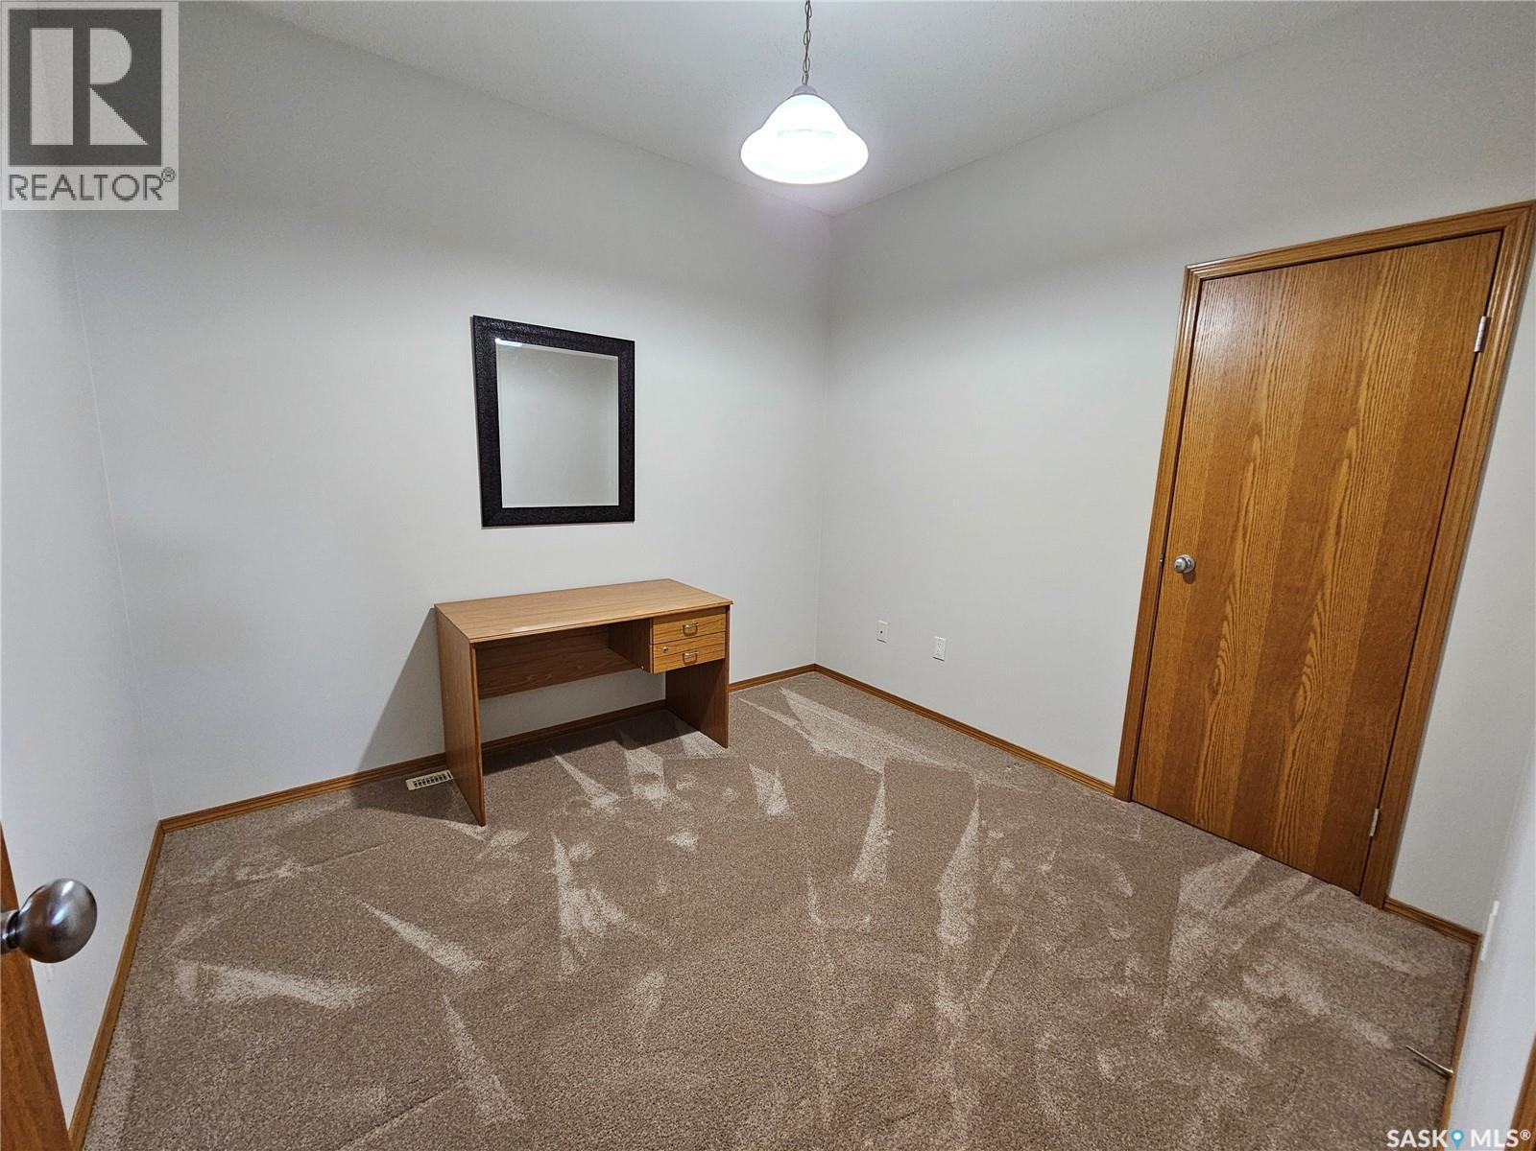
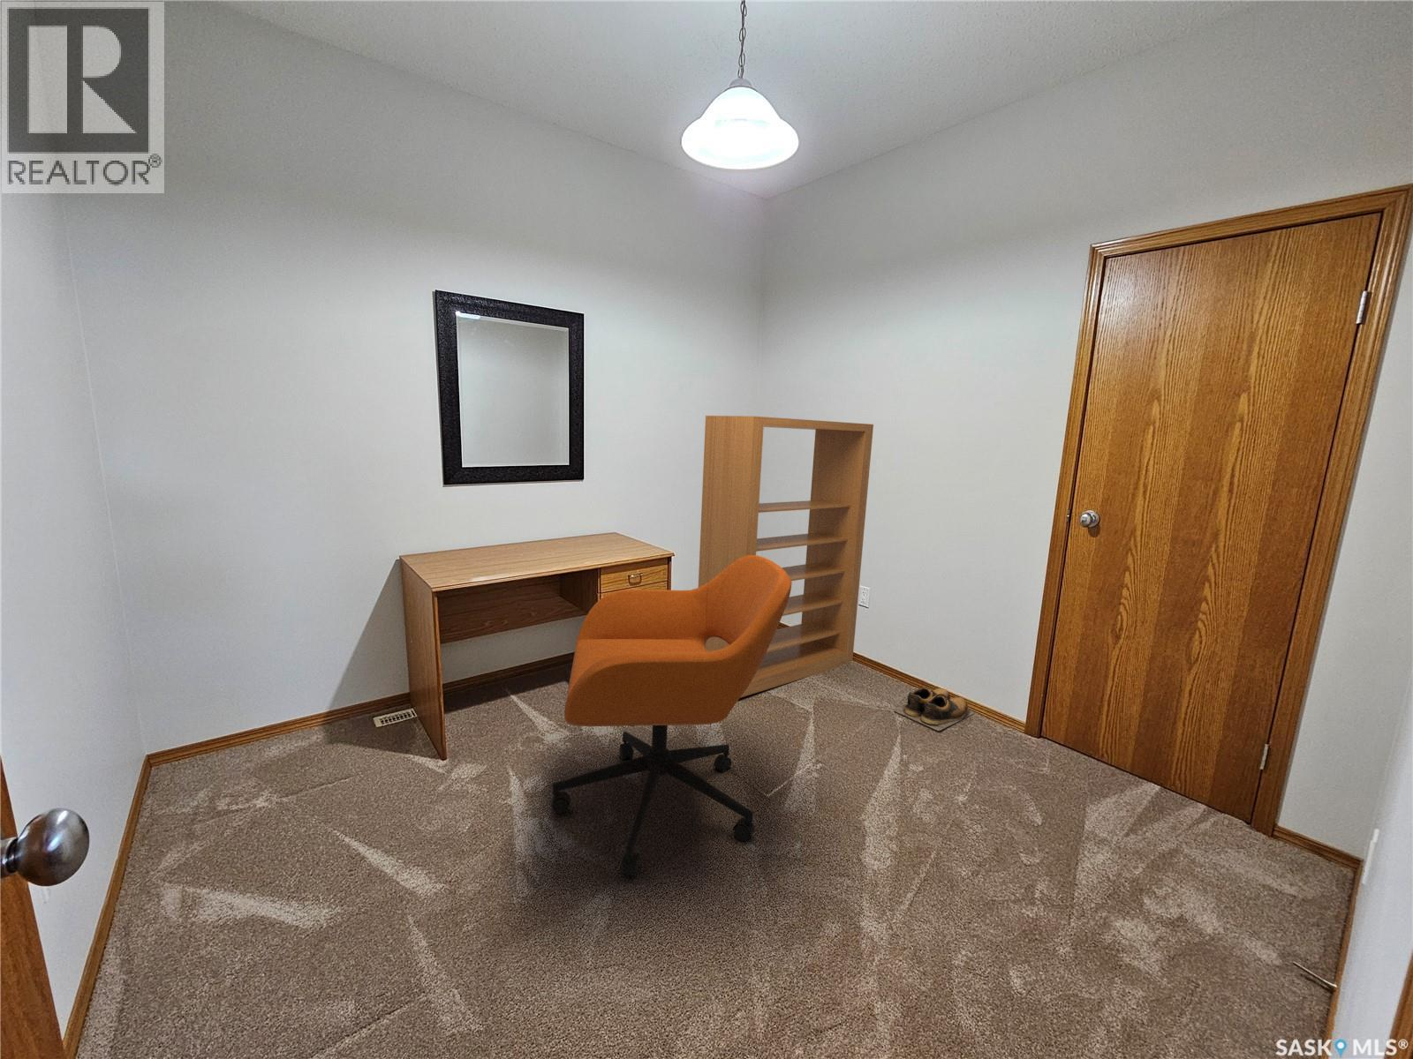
+ office chair [551,554,793,877]
+ bookshelf [698,415,875,699]
+ shoes [892,686,975,732]
